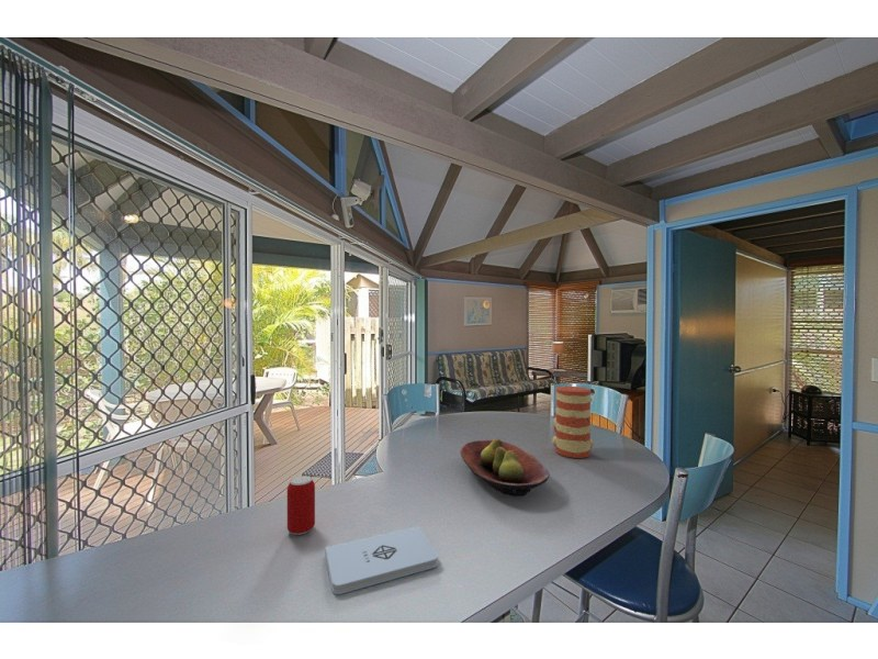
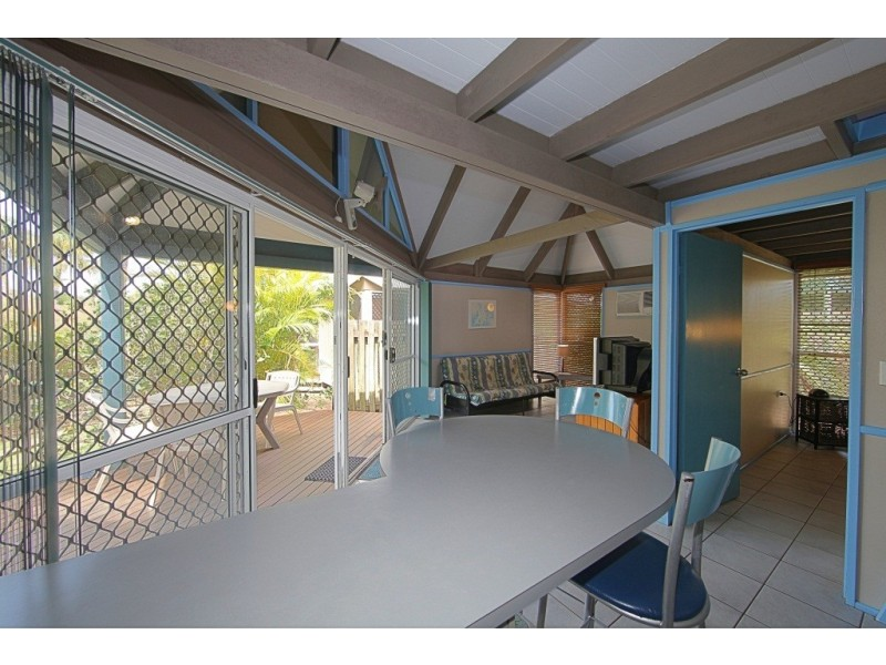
- fruit bowl [459,438,550,498]
- notepad [324,525,439,595]
- vase [551,386,595,459]
- beverage can [286,476,316,536]
